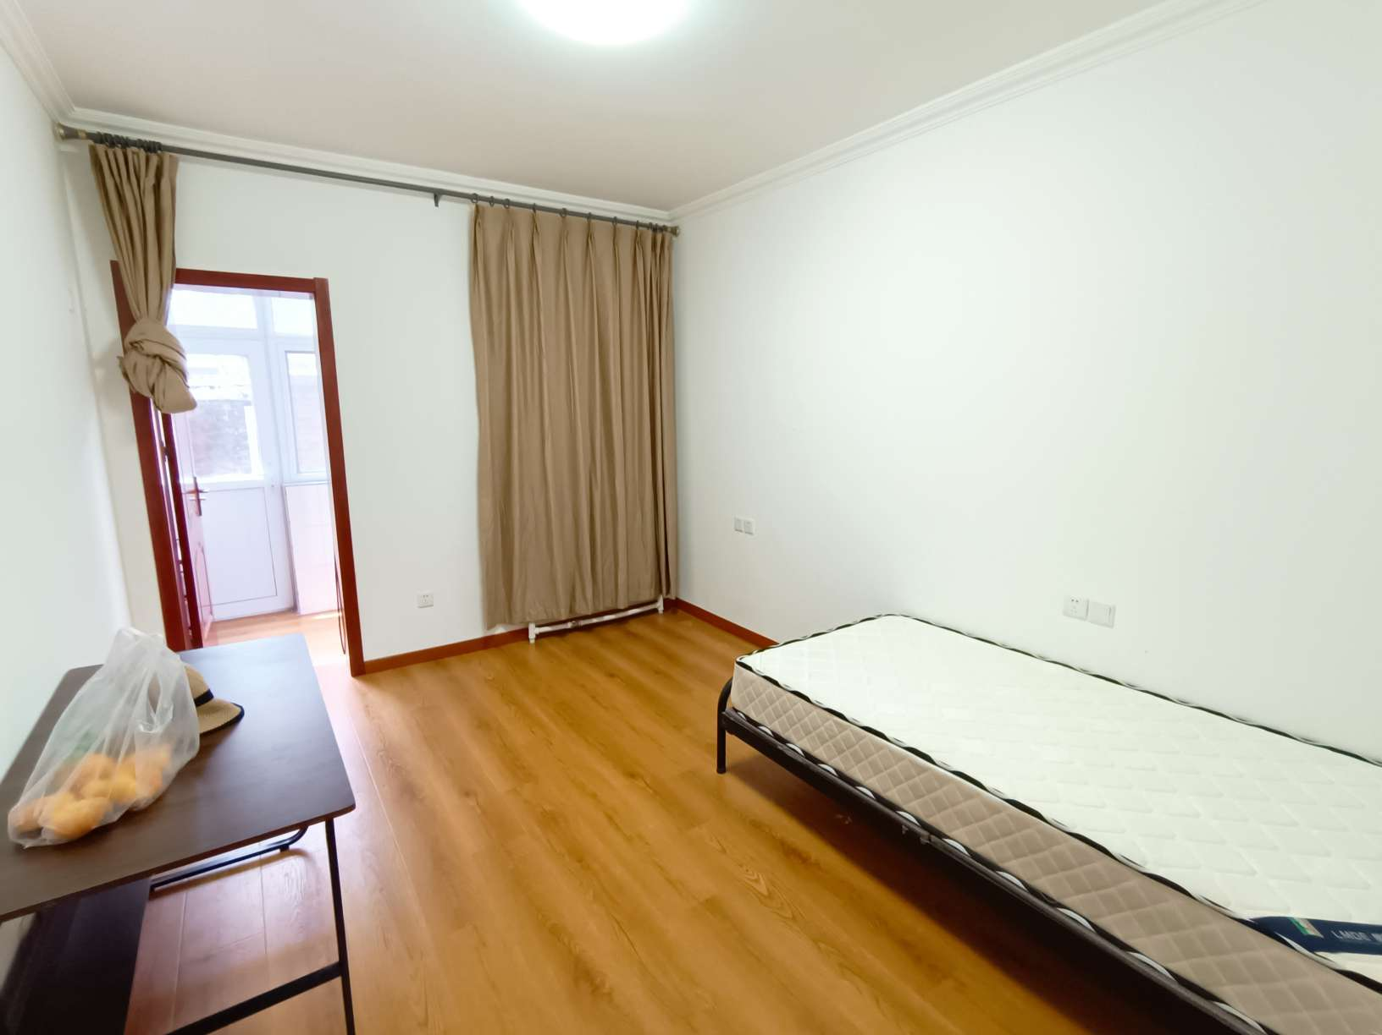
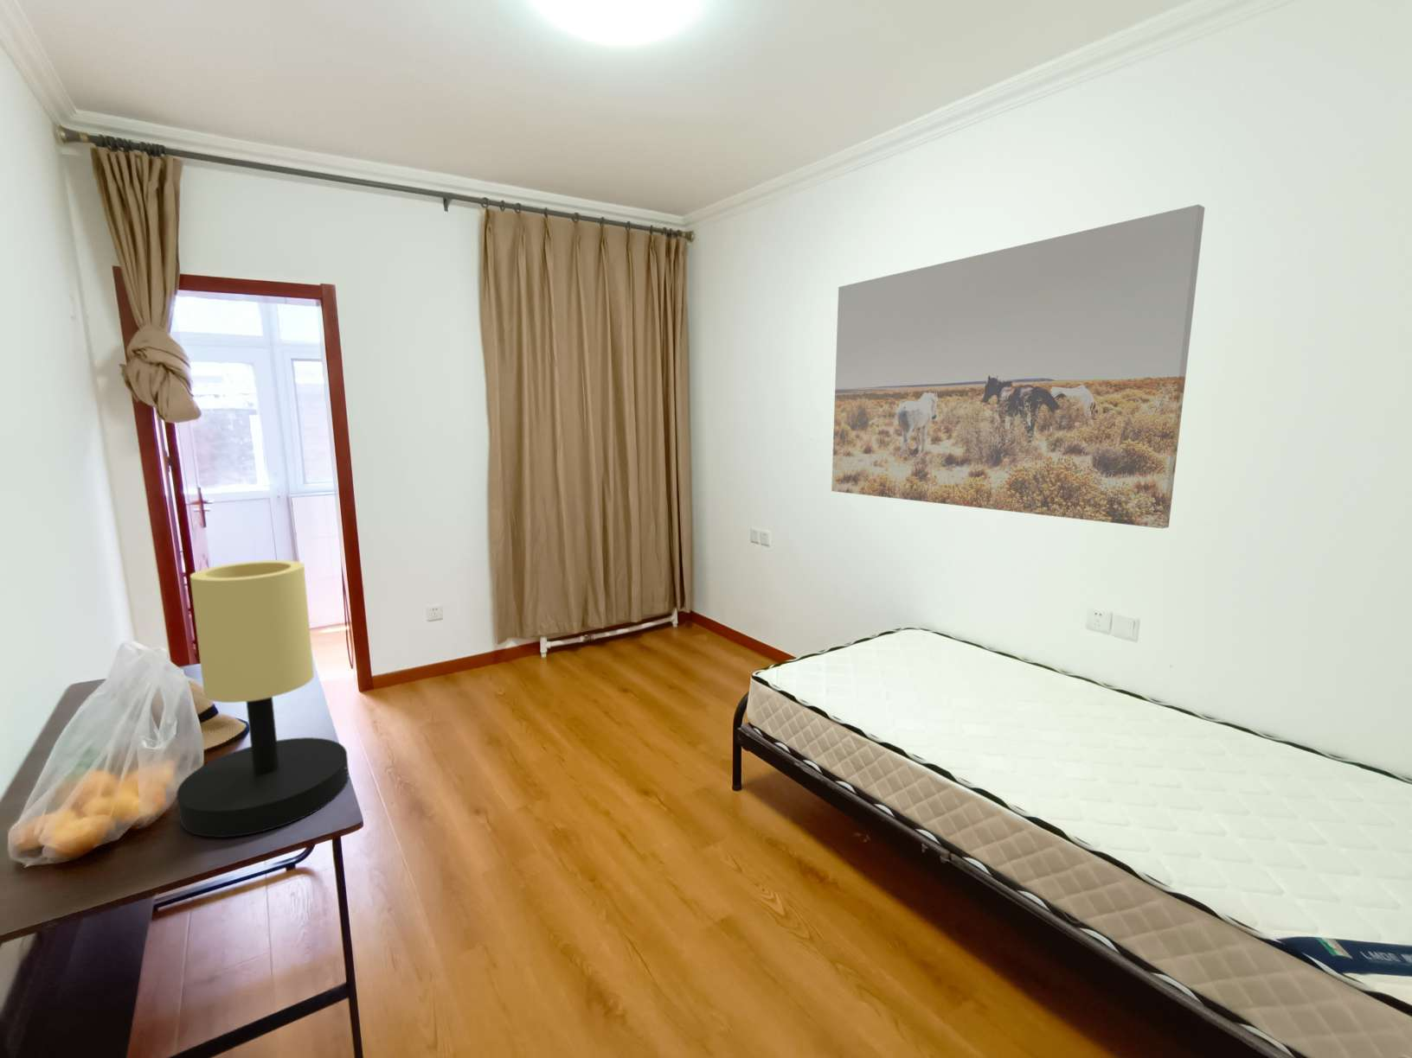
+ wall art [831,204,1206,529]
+ table lamp [176,559,349,838]
